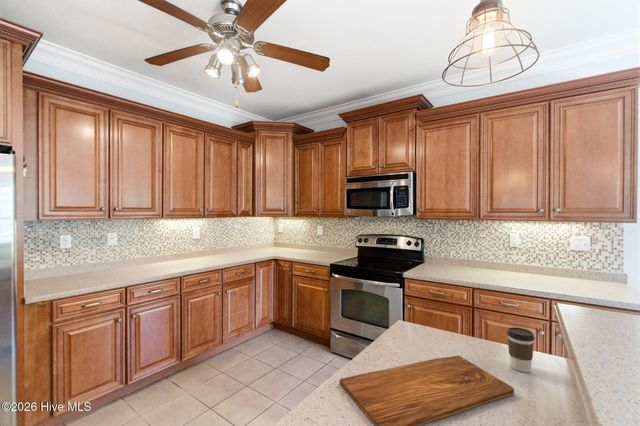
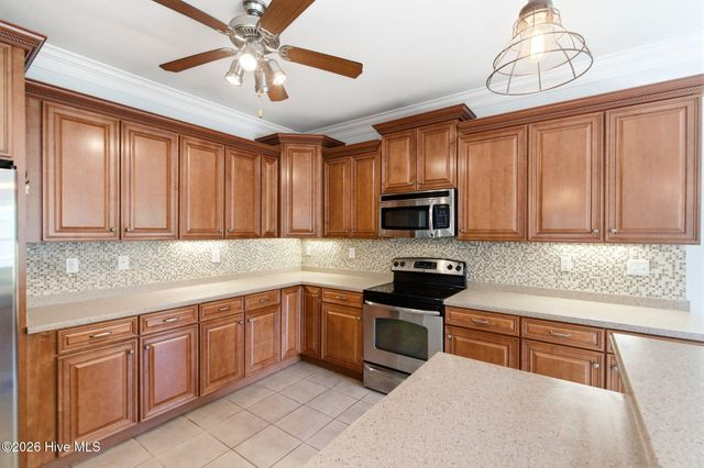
- cutting board [339,355,515,426]
- coffee cup [506,326,536,373]
